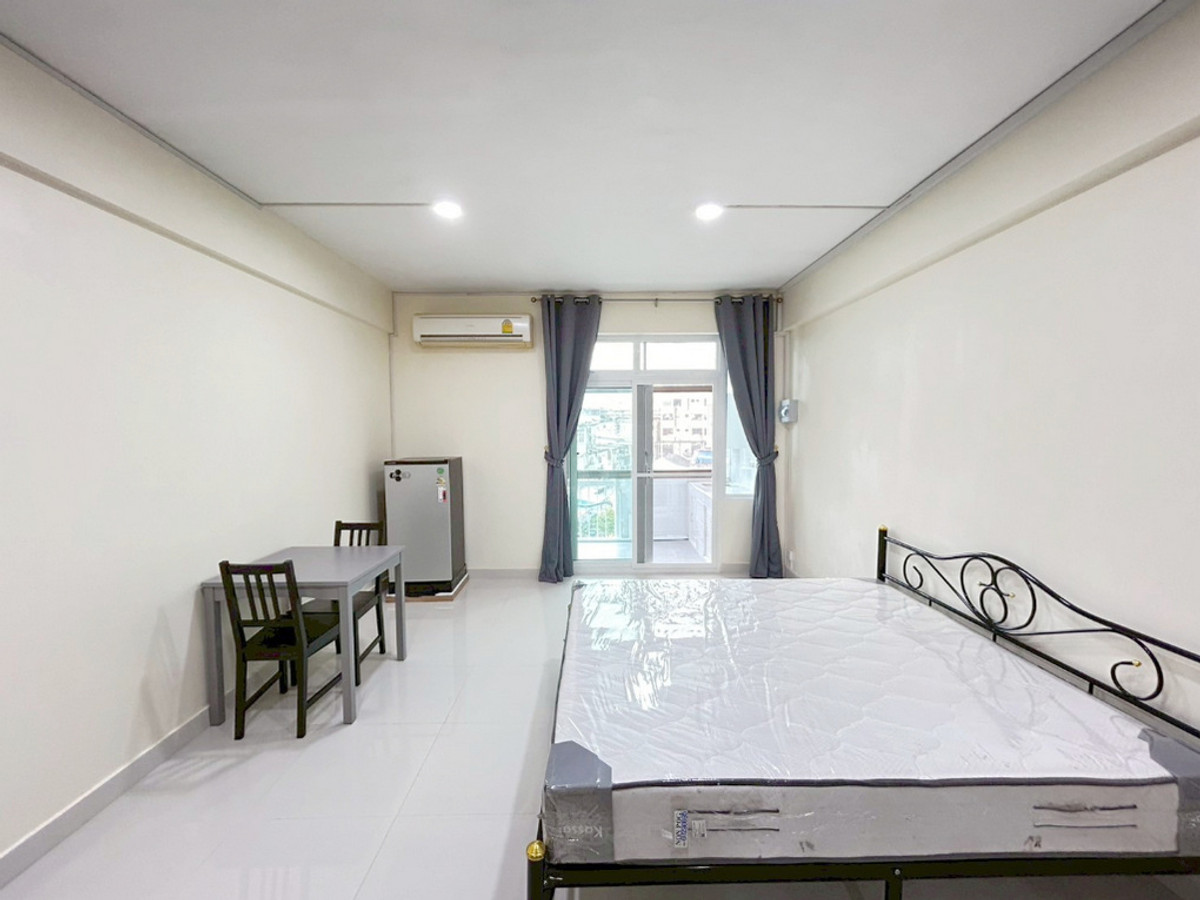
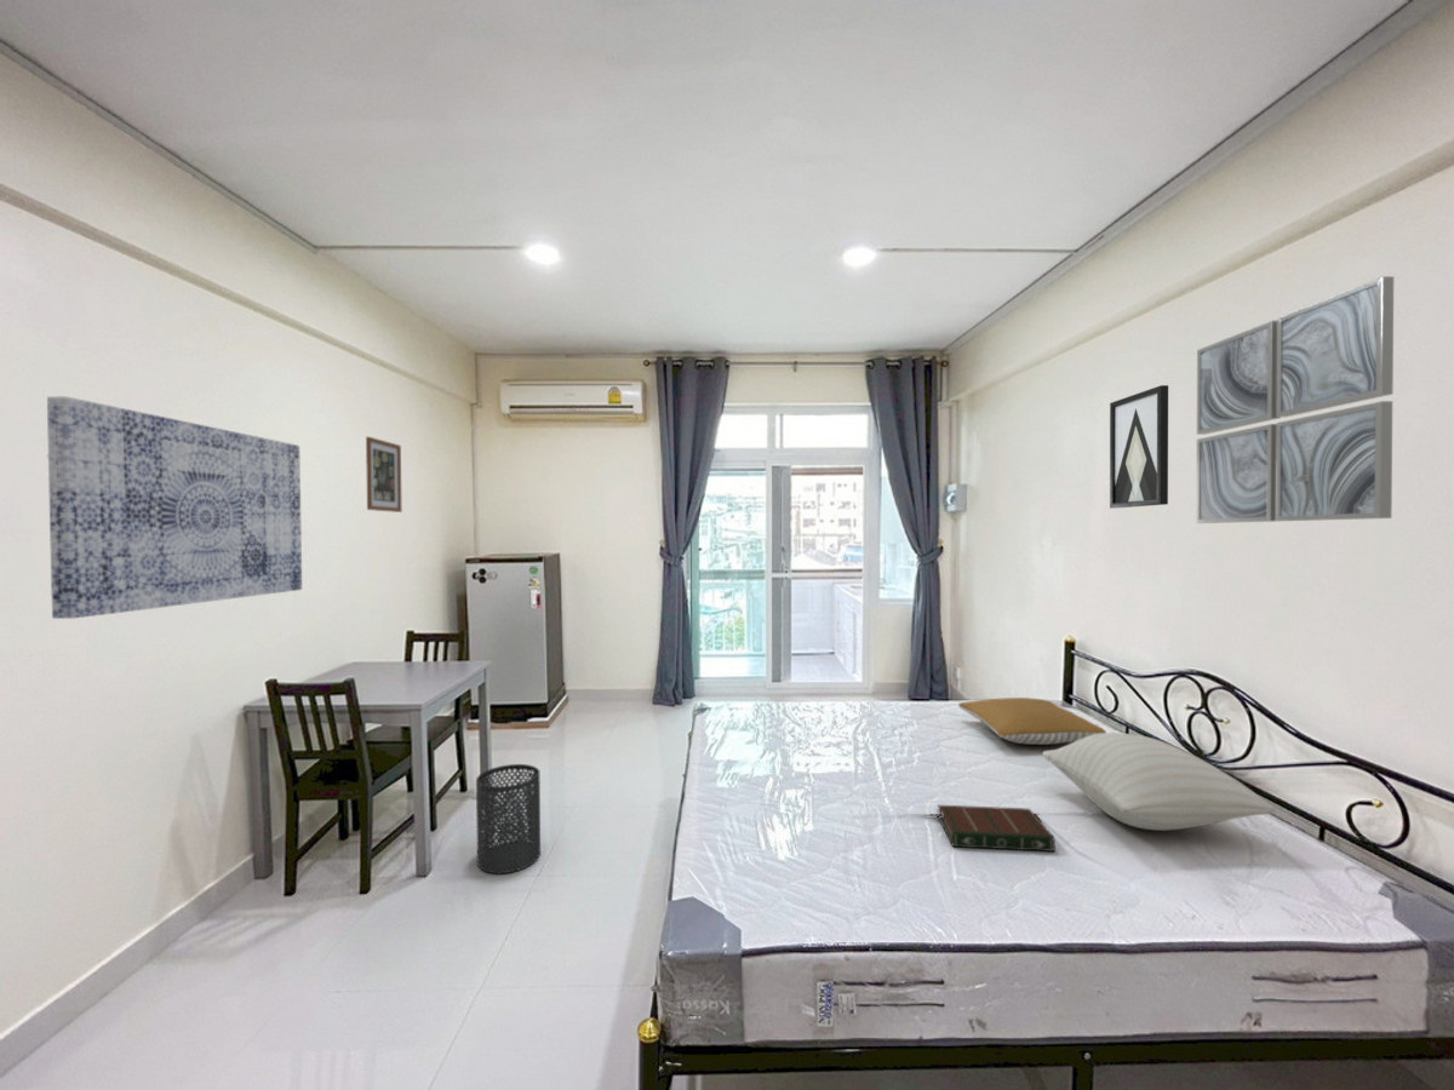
+ wall art [1109,384,1169,510]
+ trash can [475,763,542,876]
+ pillow [1041,732,1277,832]
+ wall art [365,436,403,514]
+ wall art [46,396,303,620]
+ wall art [1195,275,1395,524]
+ book [937,804,1057,853]
+ pillow [957,696,1107,746]
